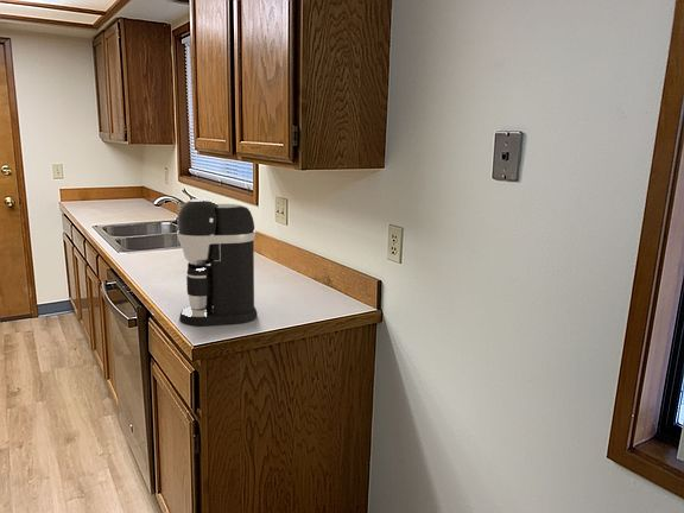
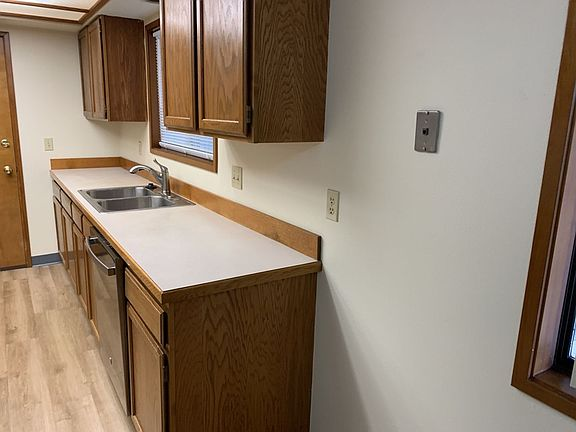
- coffee maker [176,197,259,328]
